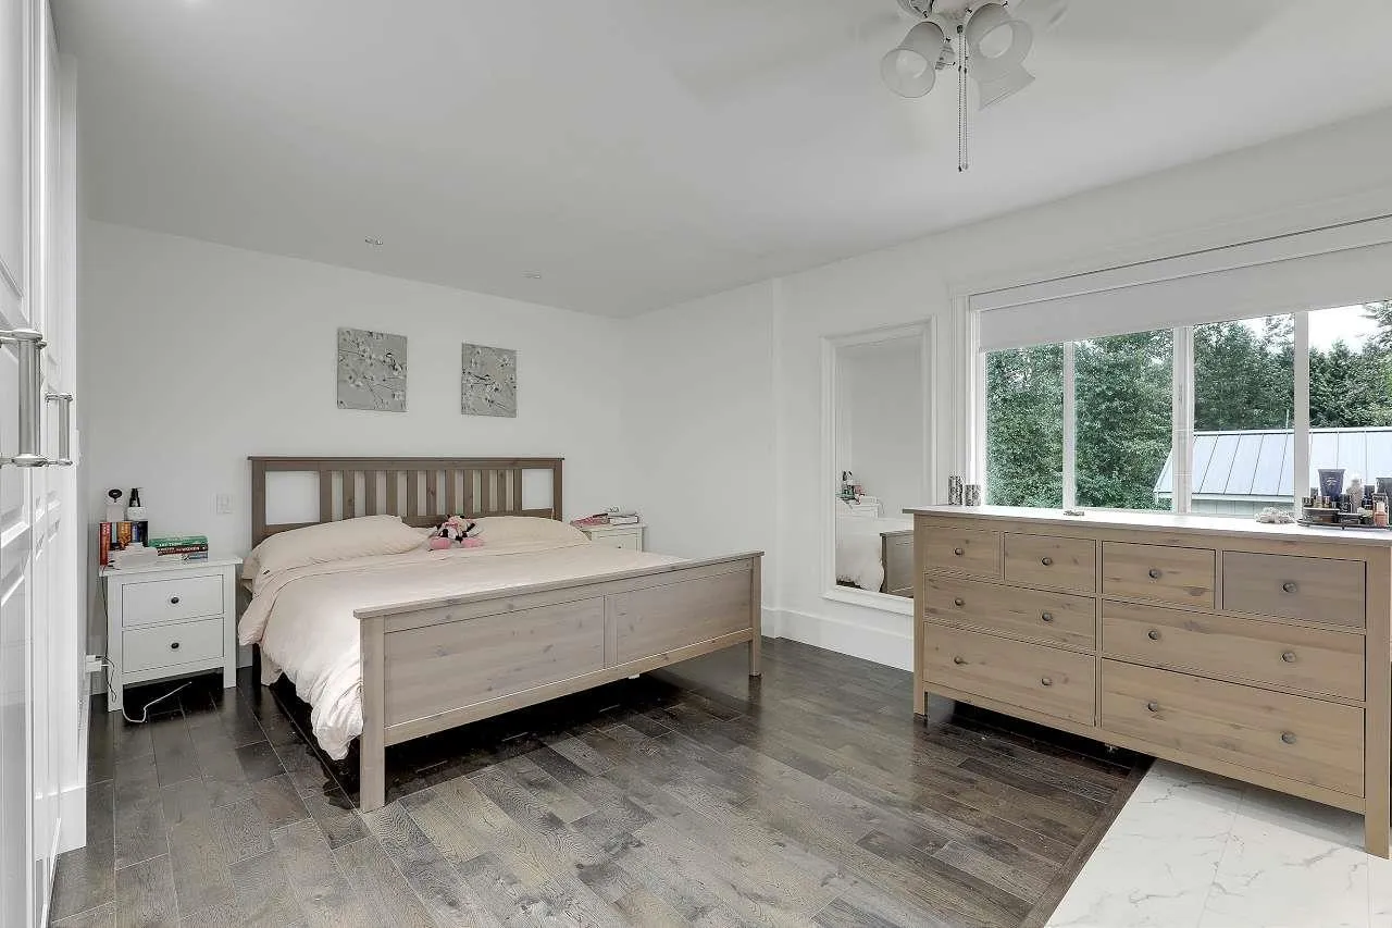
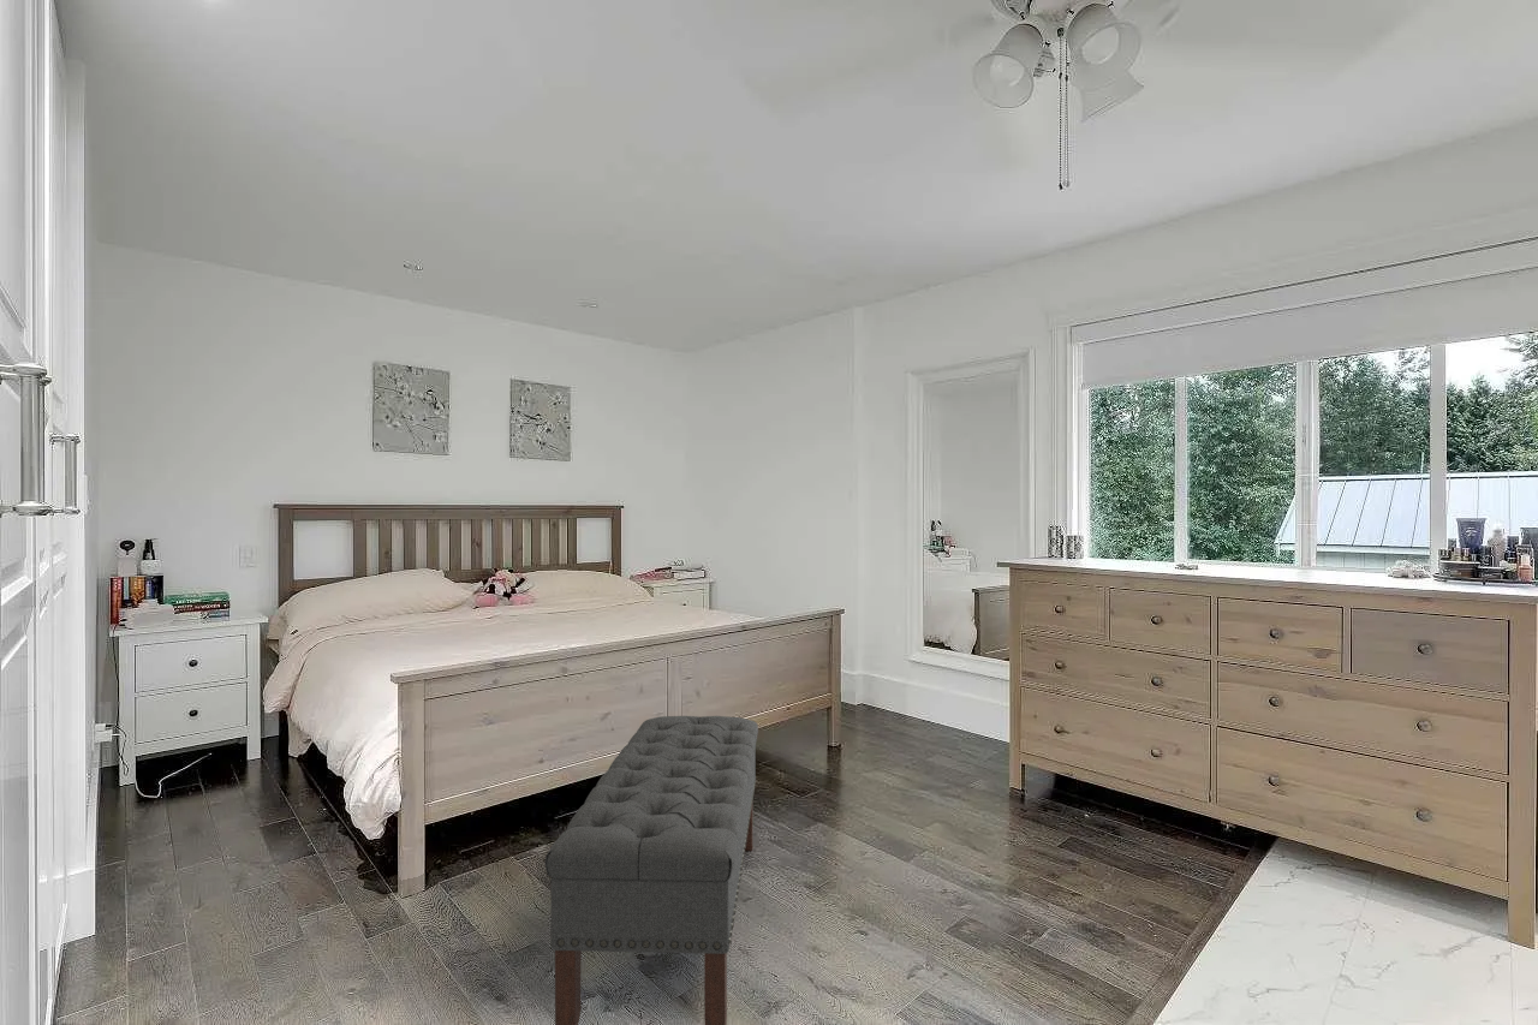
+ bench [544,715,759,1025]
